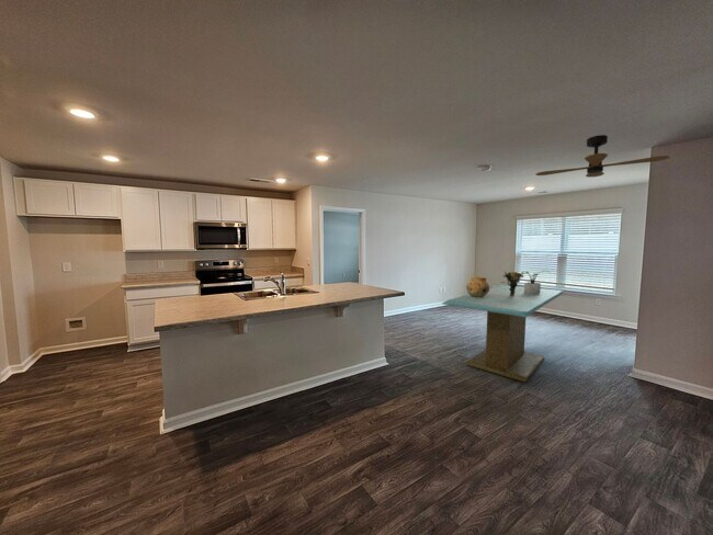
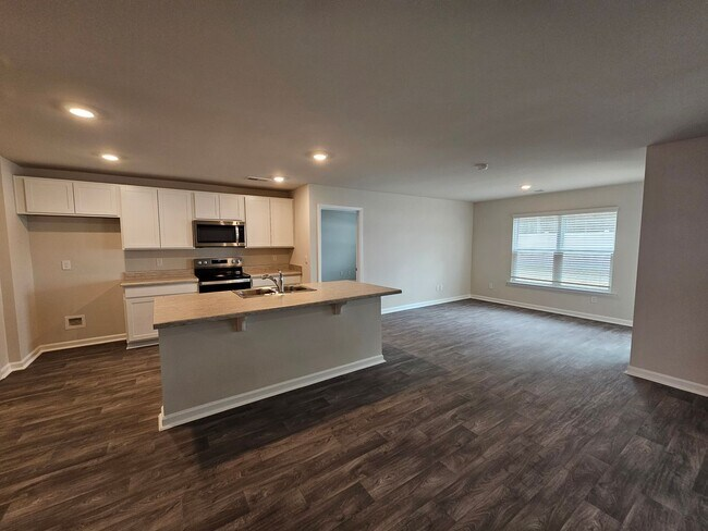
- ceiling fan [534,134,670,179]
- bouquet [499,270,525,296]
- potted plant [520,270,550,295]
- dining table [441,284,565,383]
- ceramic pot [465,275,490,297]
